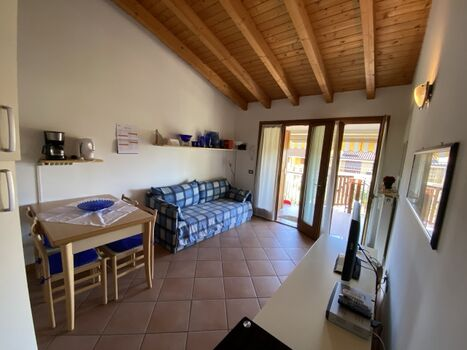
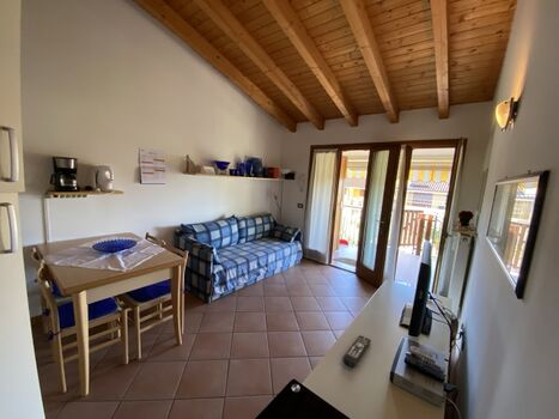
+ remote control [341,334,372,368]
